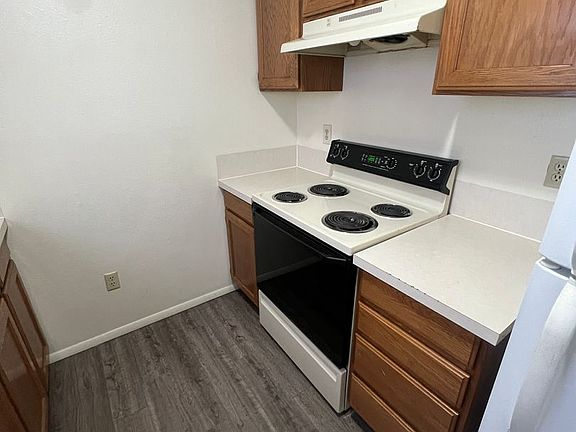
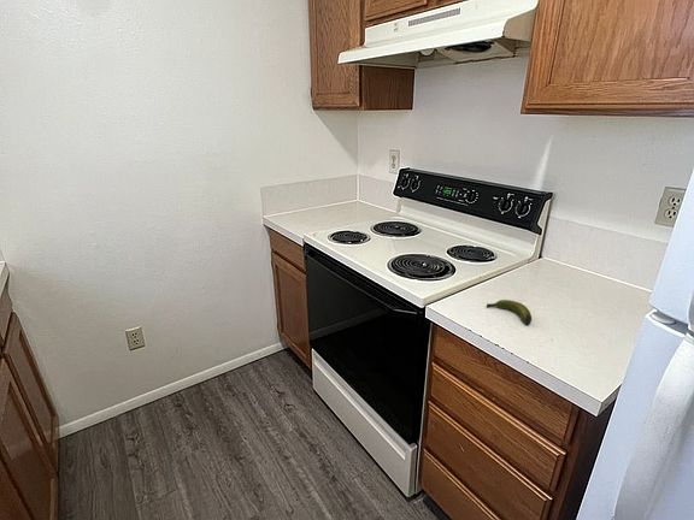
+ banana [486,299,533,326]
